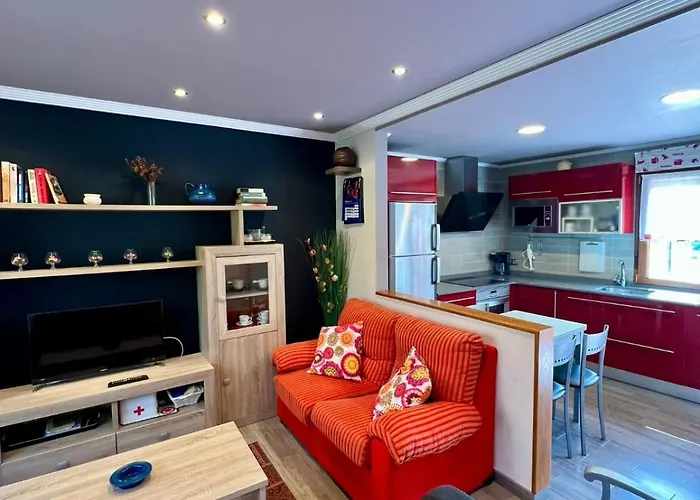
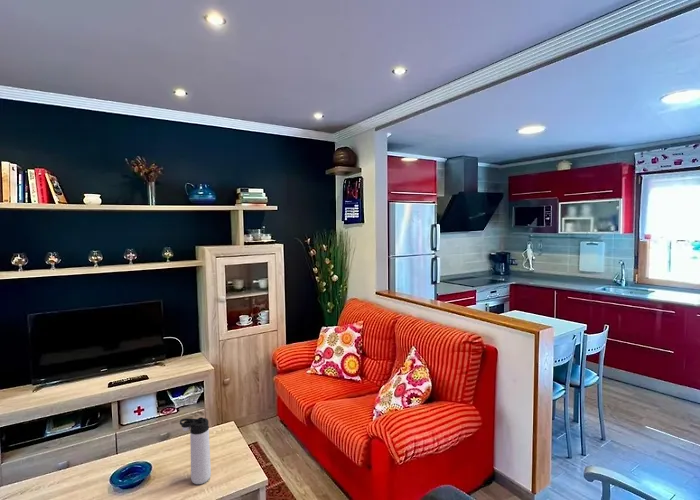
+ thermos bottle [179,416,212,485]
